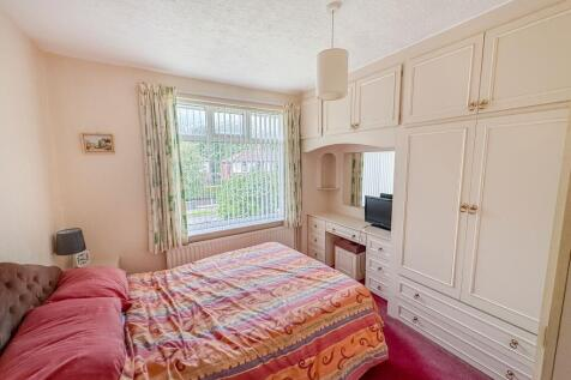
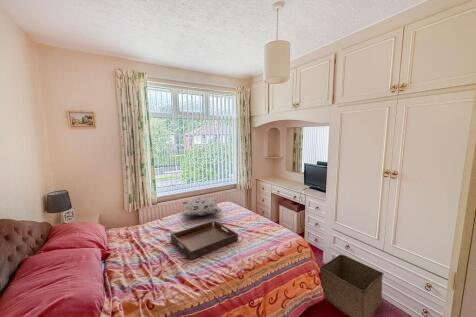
+ decorative pillow [182,197,223,216]
+ storage bin [319,254,385,317]
+ serving tray [170,220,239,261]
